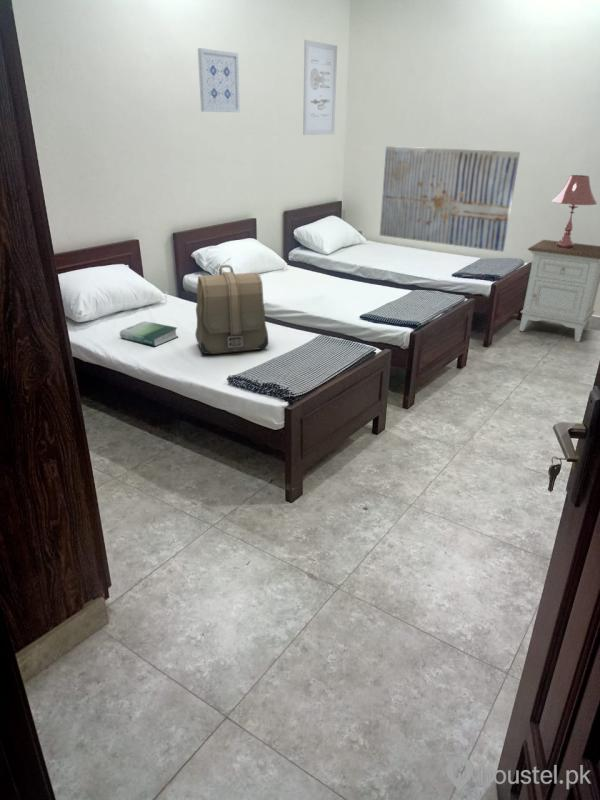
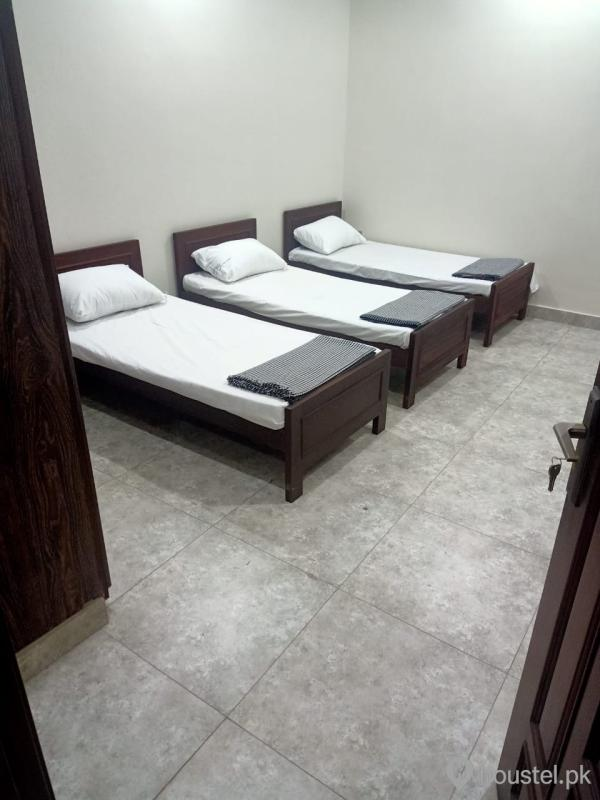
- wall art [302,39,338,136]
- table lamp [551,174,598,249]
- book [119,320,179,347]
- wall art [197,47,241,113]
- nightstand [518,239,600,343]
- backpack [194,264,269,355]
- wall art [379,145,521,253]
